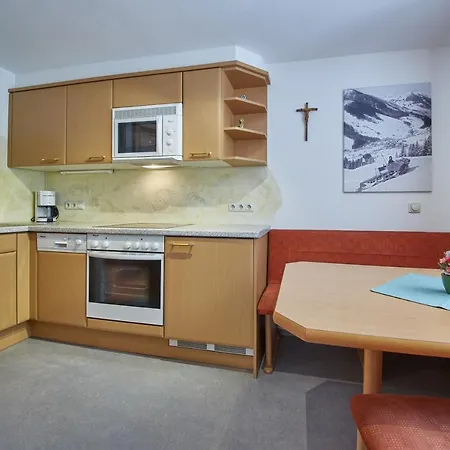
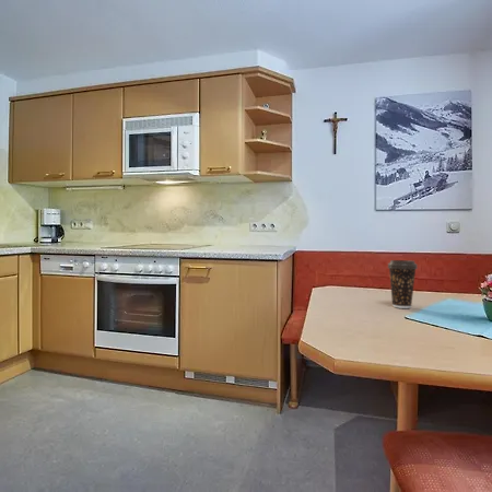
+ coffee cup [387,259,419,309]
